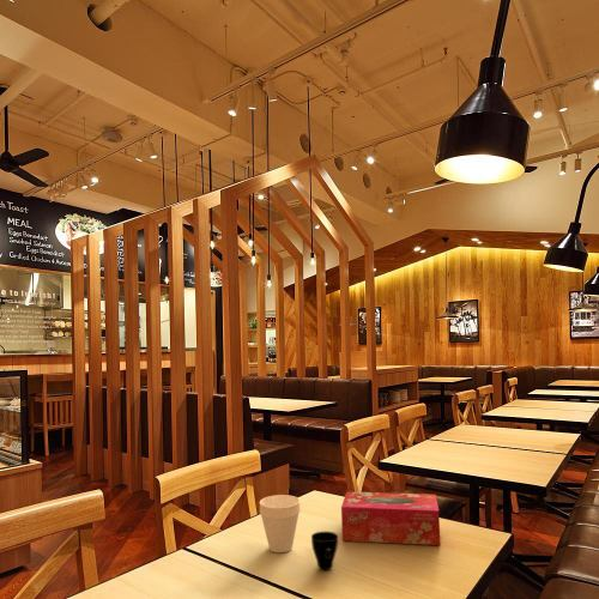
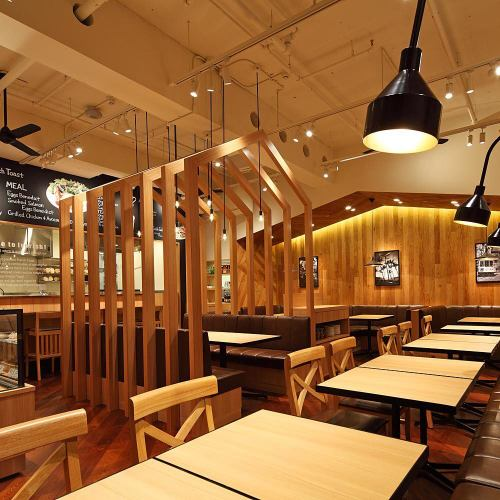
- cup [259,494,302,553]
- tissue box [340,490,442,546]
- cup [310,531,339,571]
